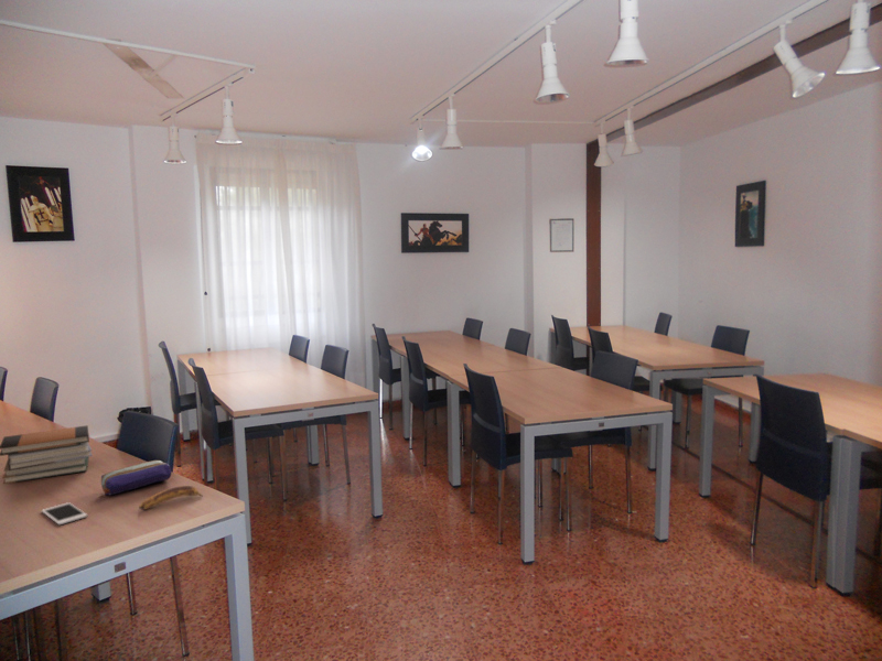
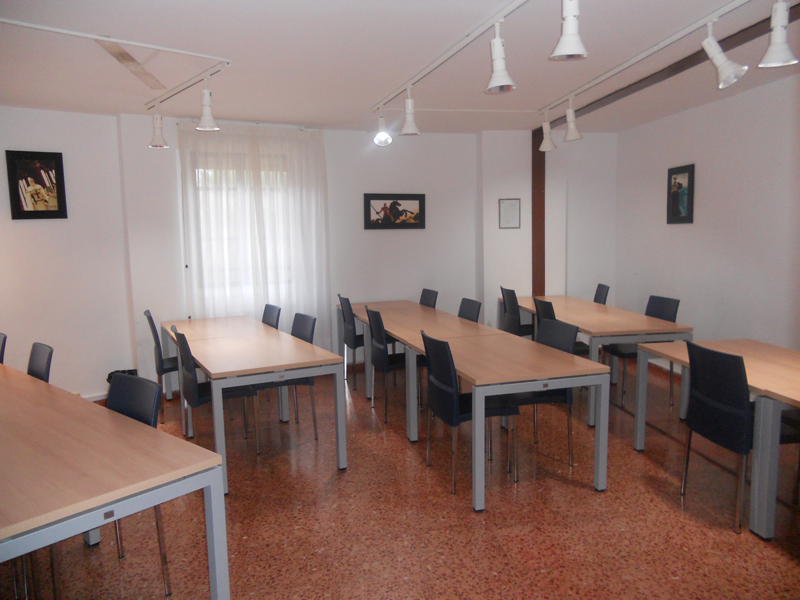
- banana [138,485,204,511]
- book stack [0,424,94,485]
- cell phone [41,501,88,525]
- pencil case [100,459,172,496]
